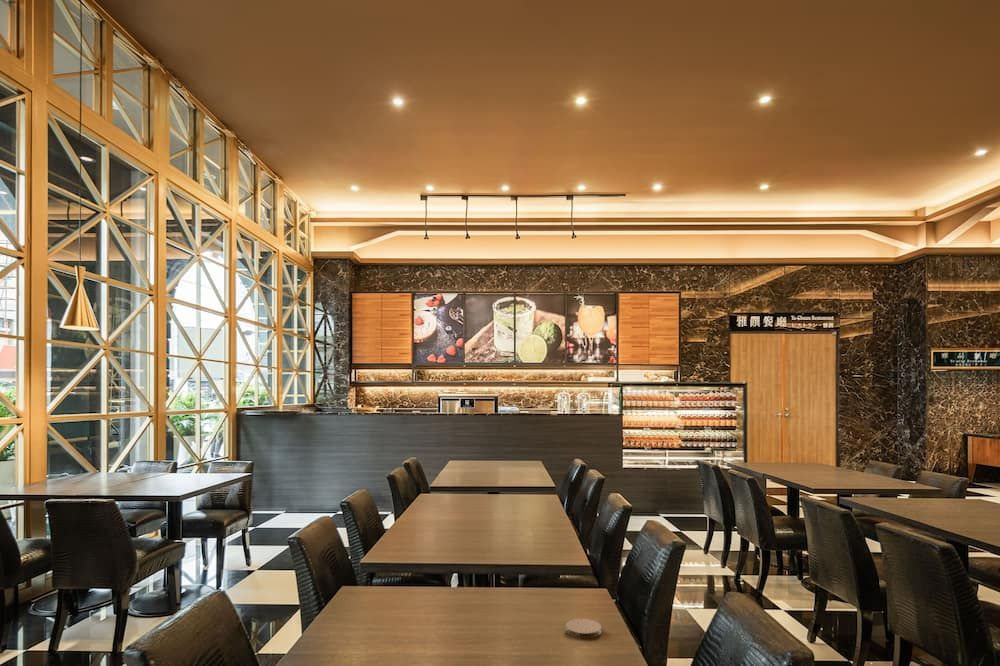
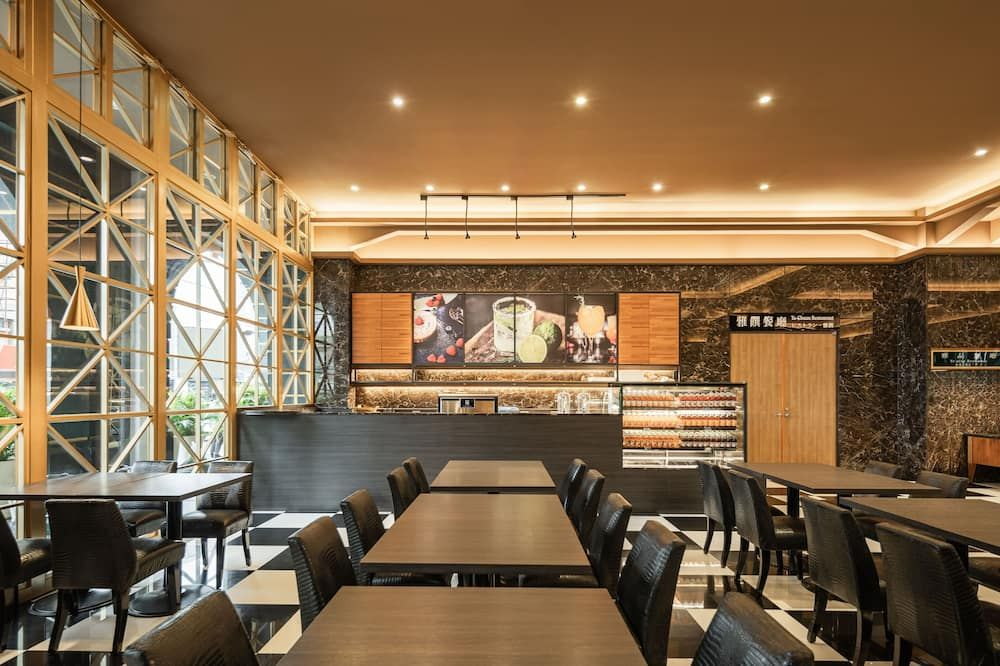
- coaster [565,618,602,639]
